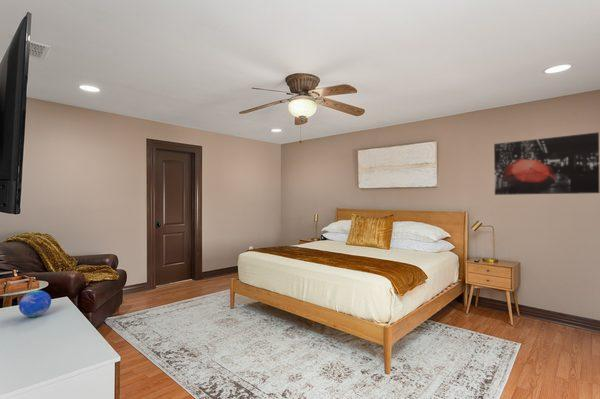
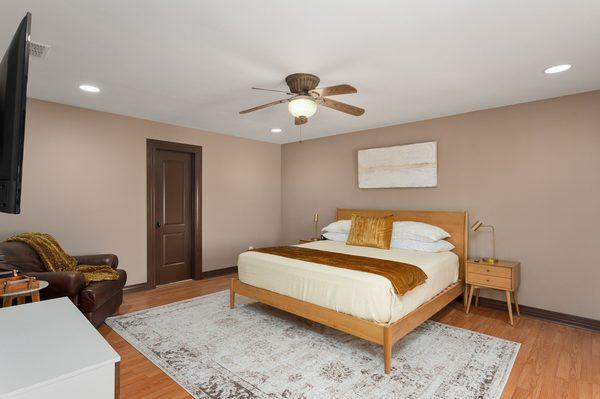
- wall art [493,131,600,196]
- decorative orb [18,290,52,318]
